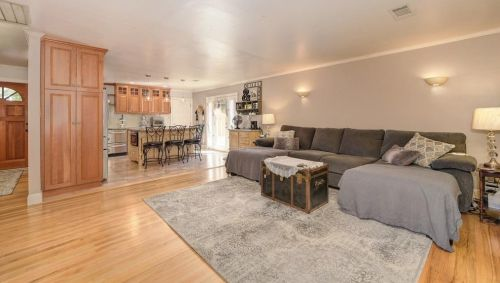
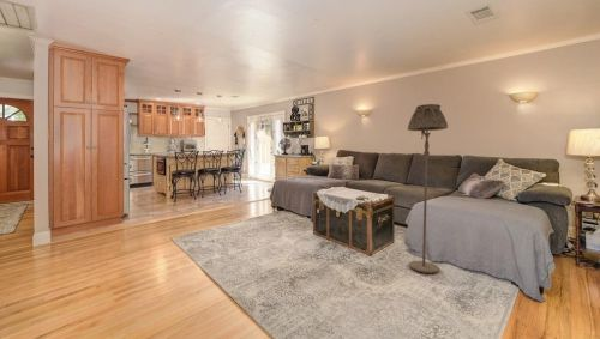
+ floor lamp [406,103,449,274]
